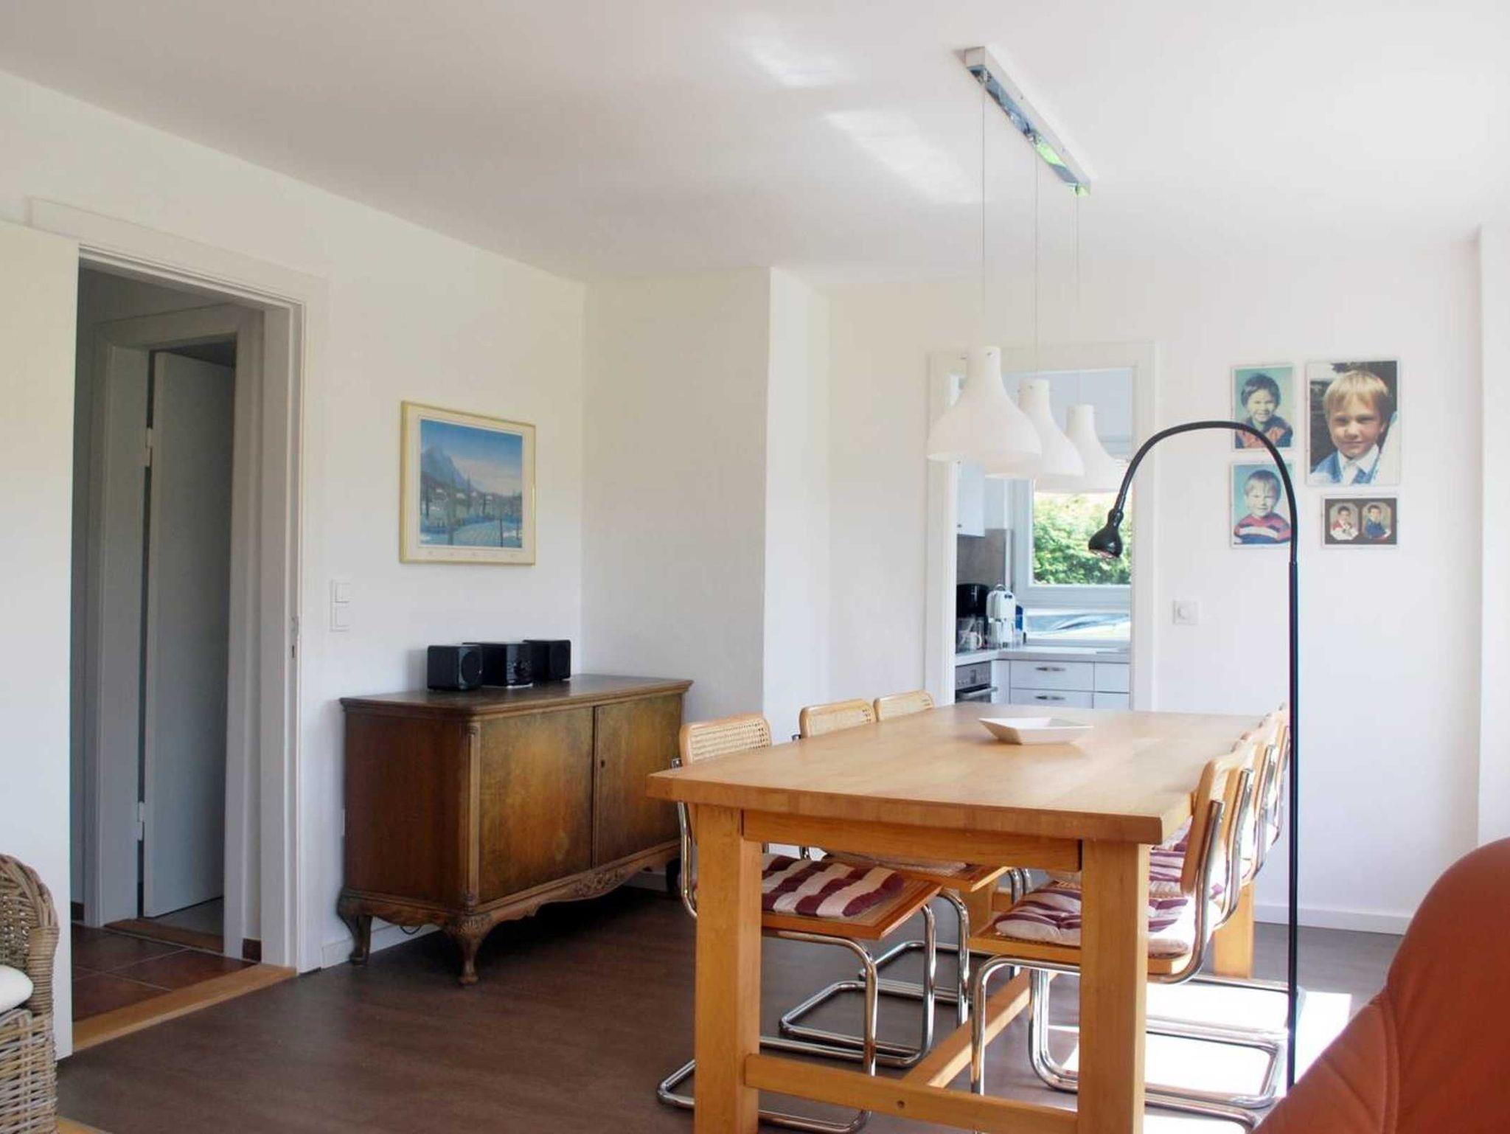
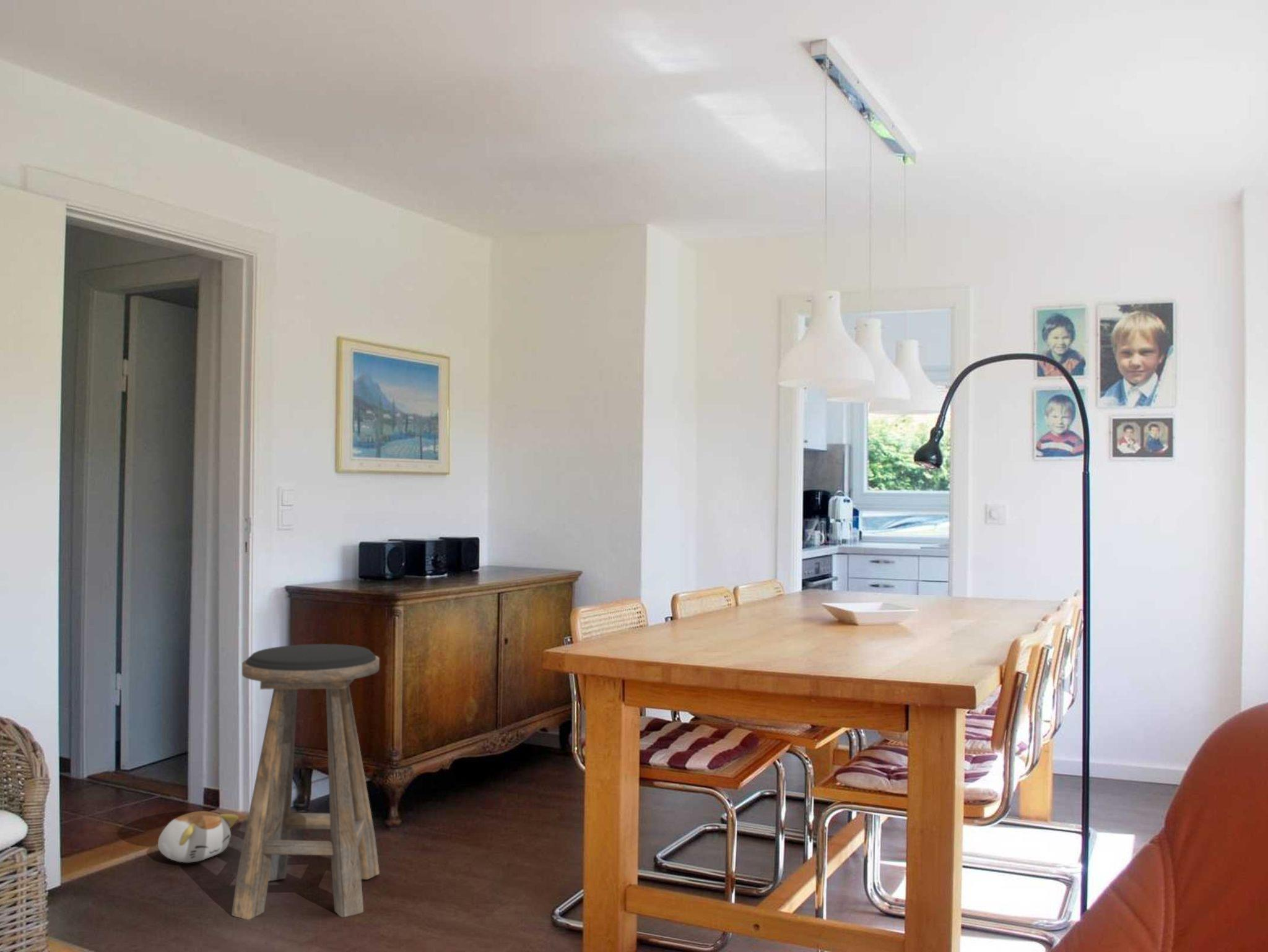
+ plush toy [157,810,239,863]
+ stool [231,643,380,920]
